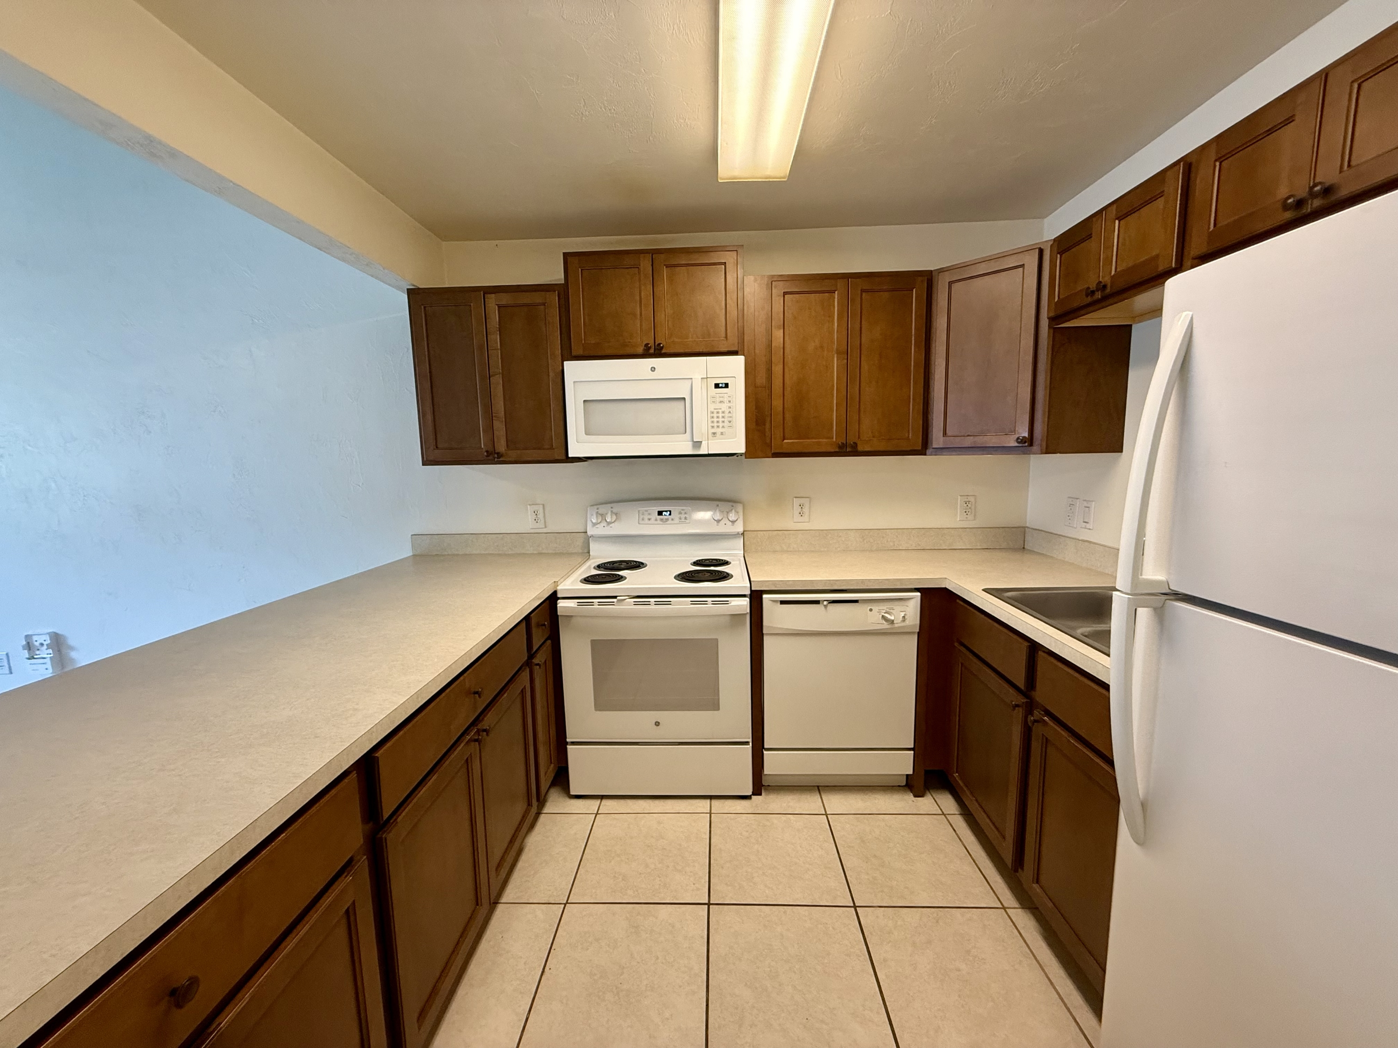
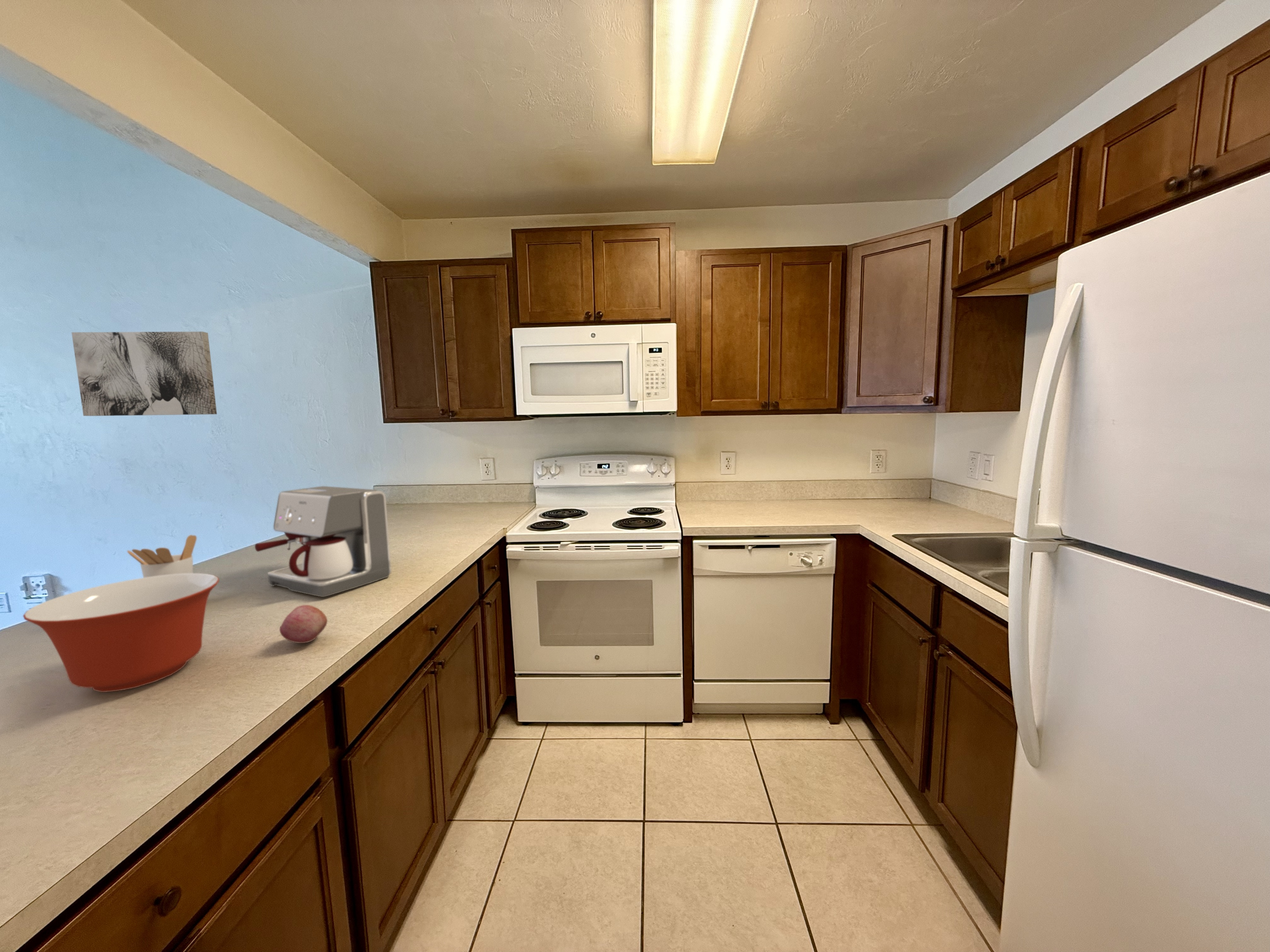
+ wall art [71,331,217,416]
+ coffee maker [254,486,392,597]
+ mixing bowl [22,573,220,693]
+ fruit [279,605,328,644]
+ utensil holder [127,534,197,578]
